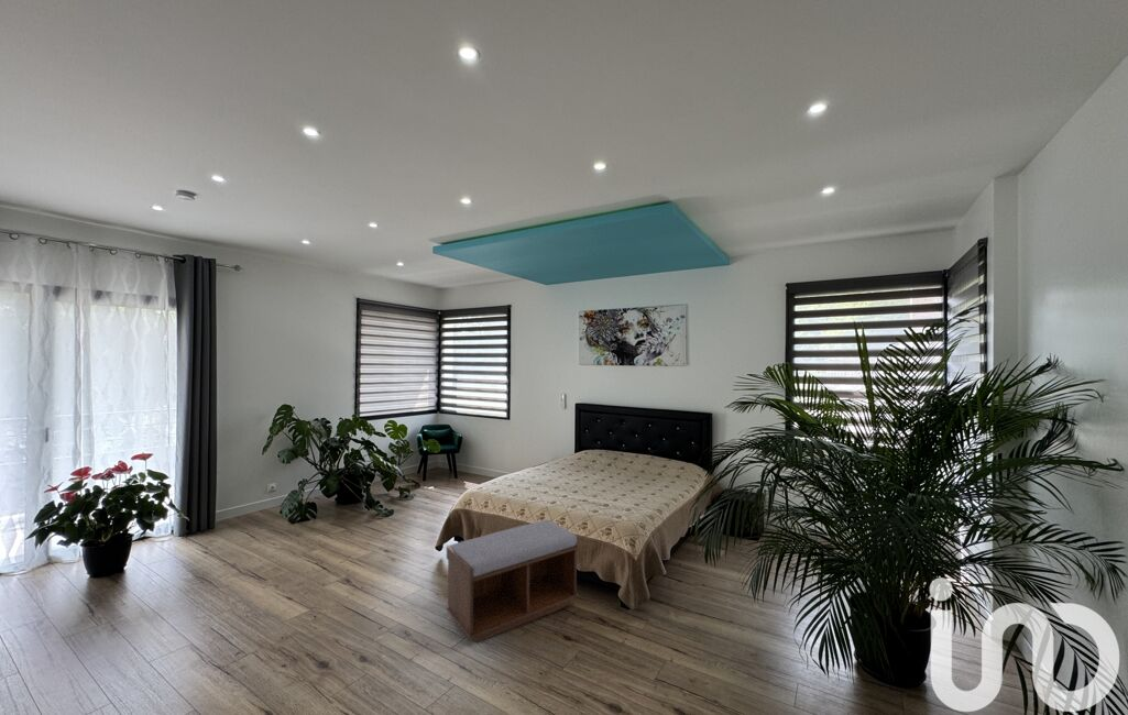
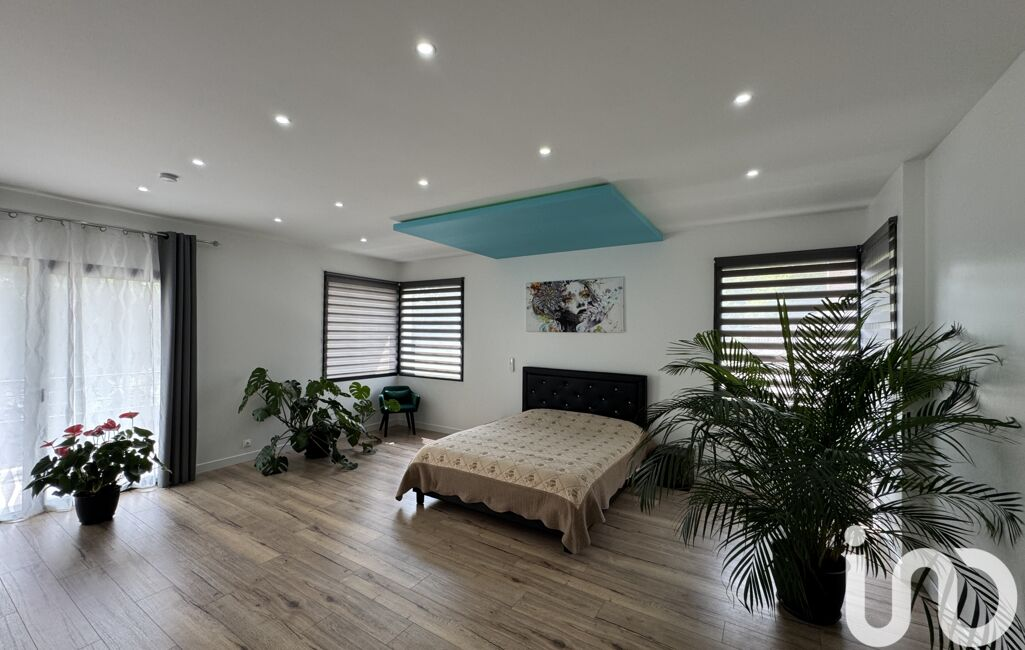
- bench [445,519,580,644]
